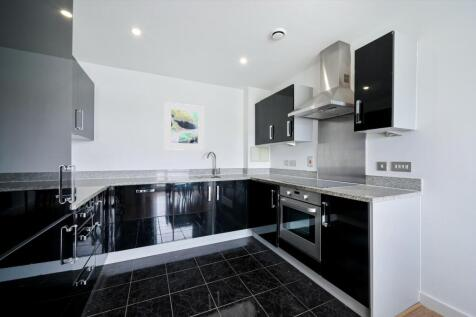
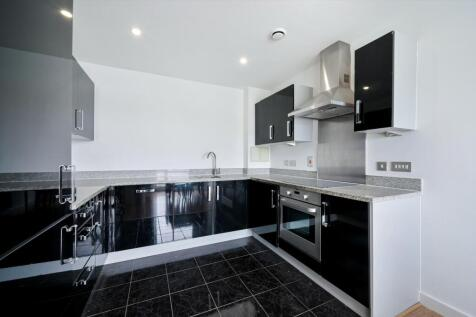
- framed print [163,101,205,151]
